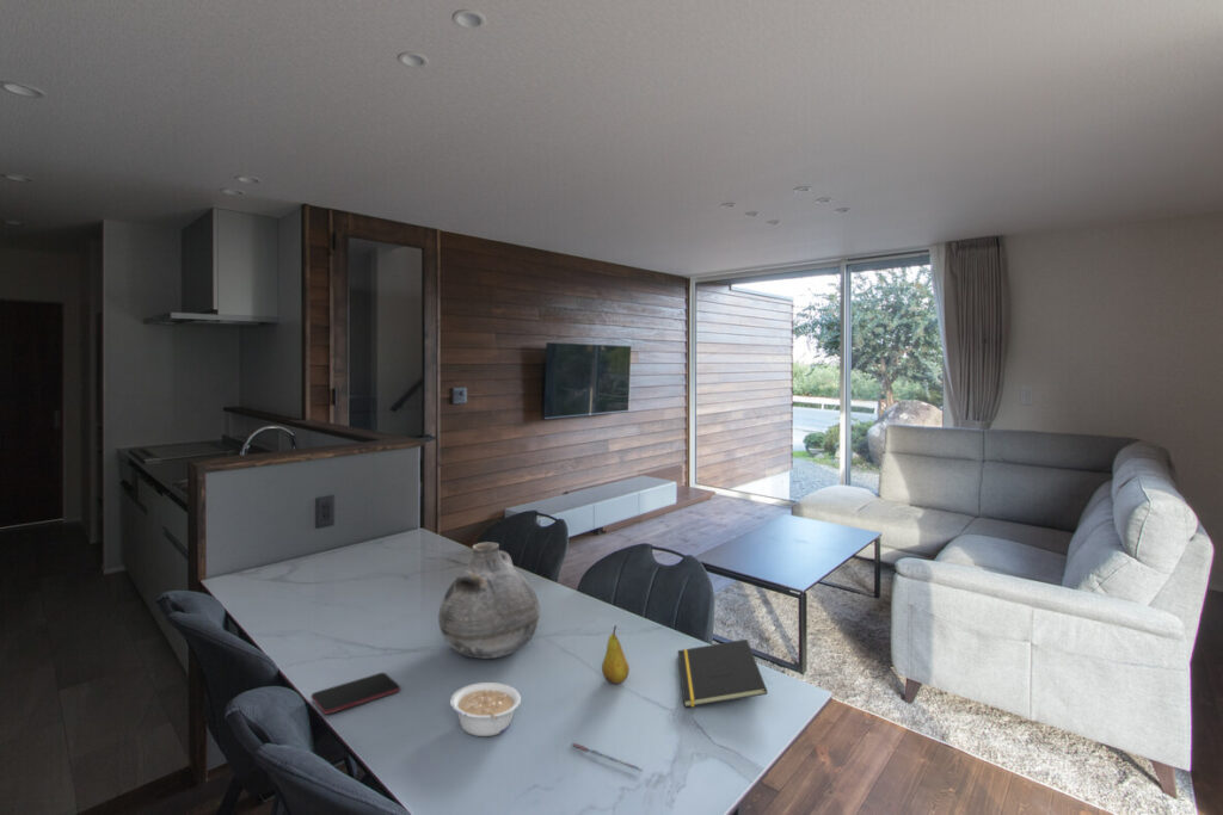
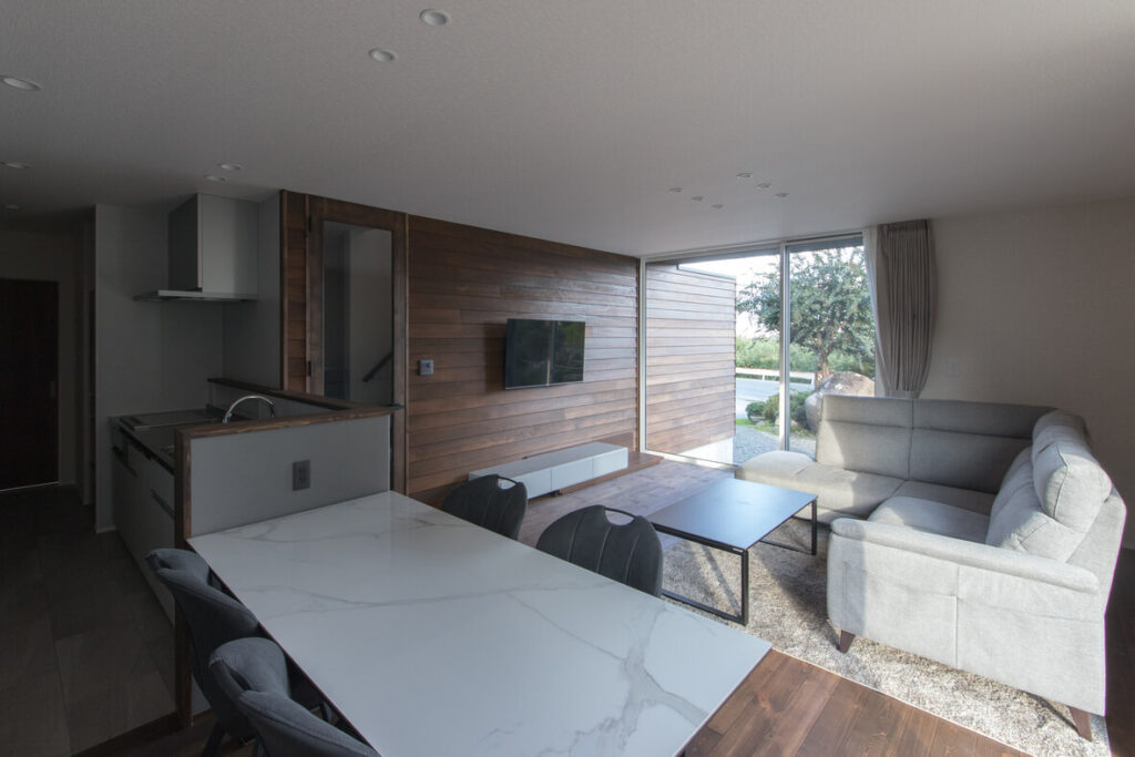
- smartphone [311,672,401,716]
- vase [437,541,541,660]
- legume [449,681,522,737]
- pen [571,742,644,772]
- notepad [677,638,768,709]
- fruit [601,624,631,685]
